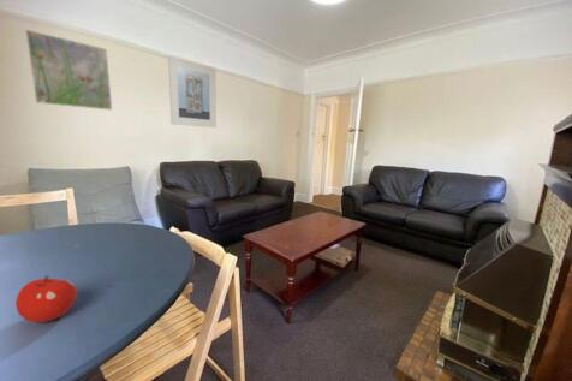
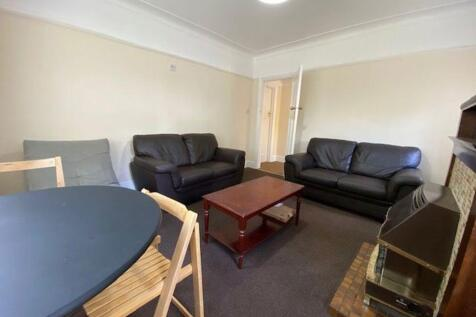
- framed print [24,28,113,112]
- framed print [167,55,218,129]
- fruit [14,274,78,323]
